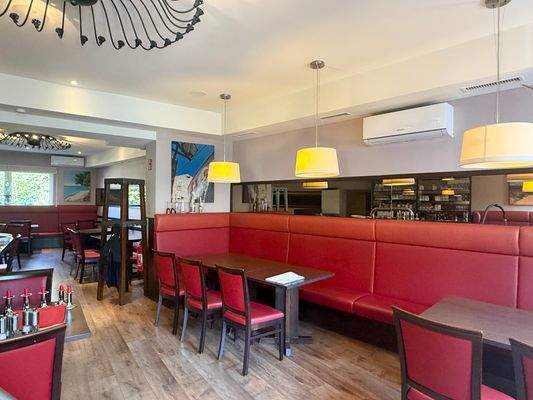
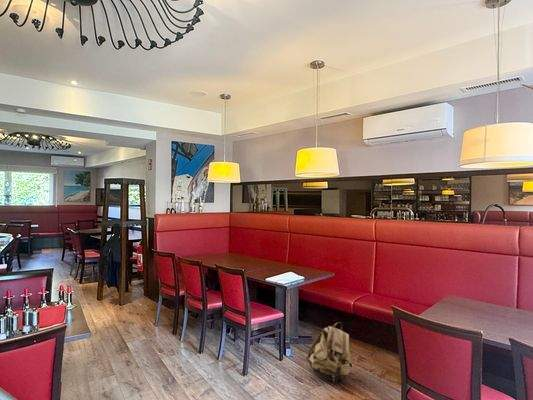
+ backpack [305,321,353,384]
